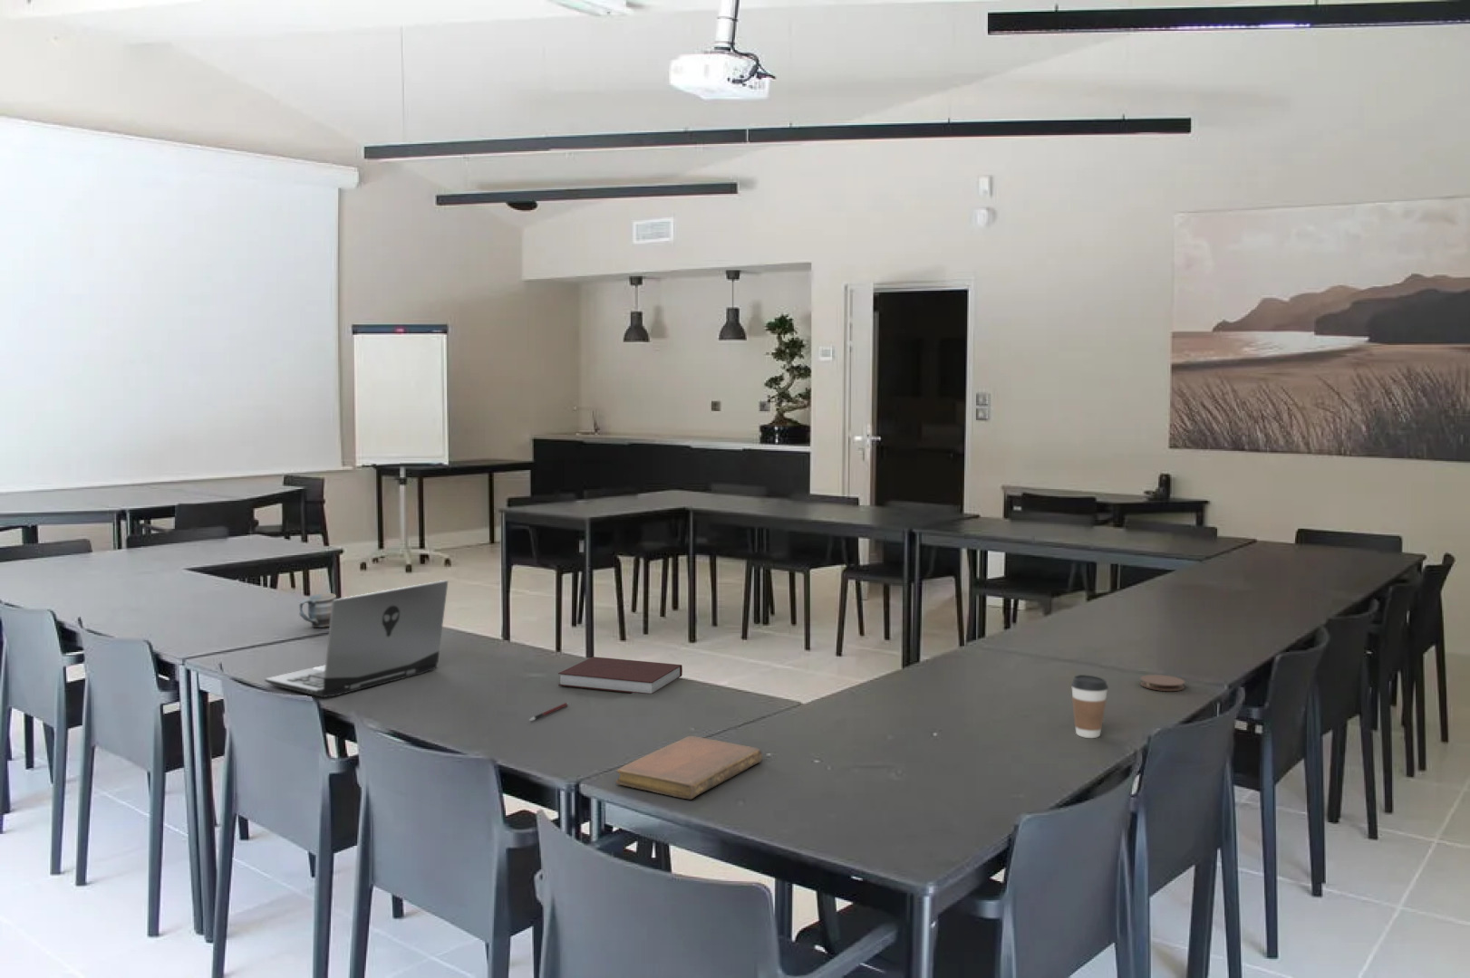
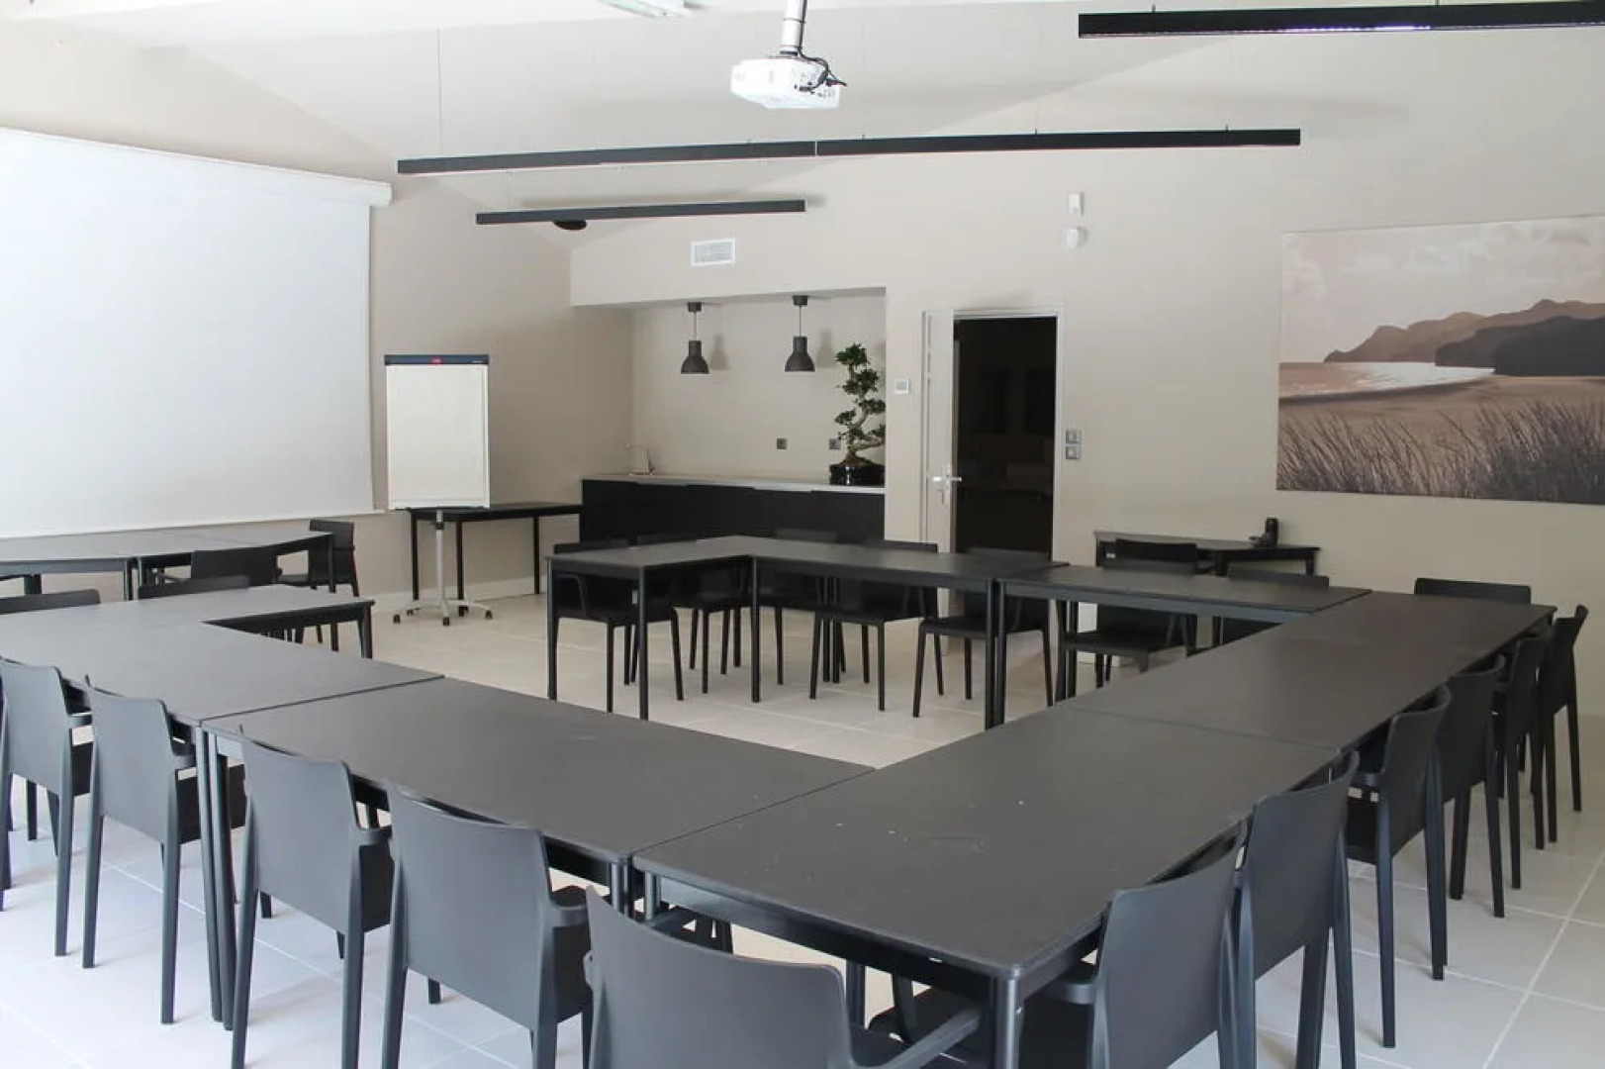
- mug [298,593,337,629]
- laptop [263,580,449,699]
- coaster [1139,673,1186,692]
- coffee cup [1070,673,1110,739]
- pen [529,702,569,721]
- notebook [557,656,684,694]
- notebook [615,736,763,800]
